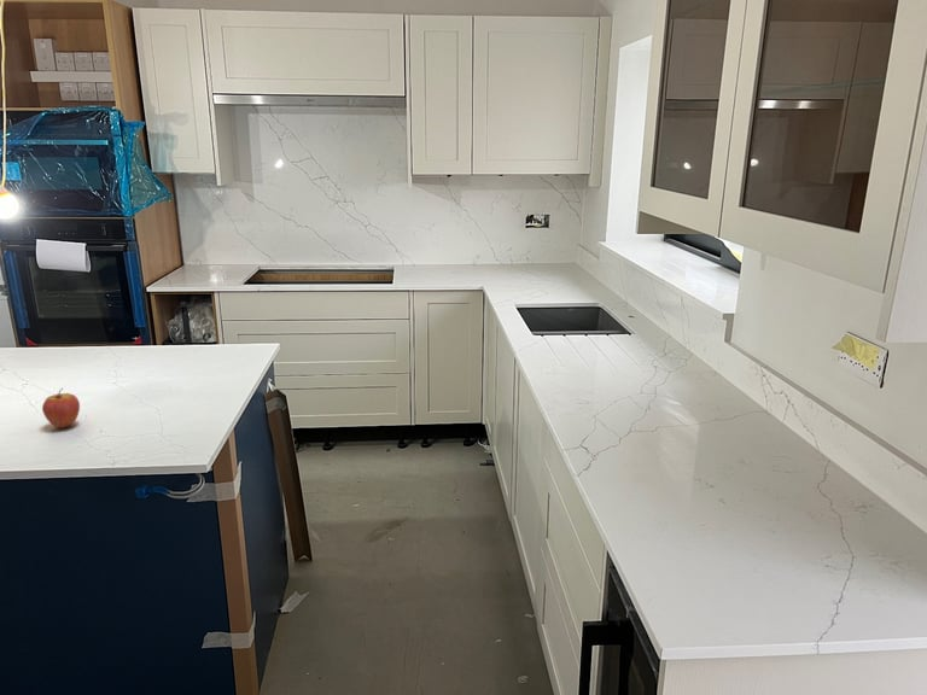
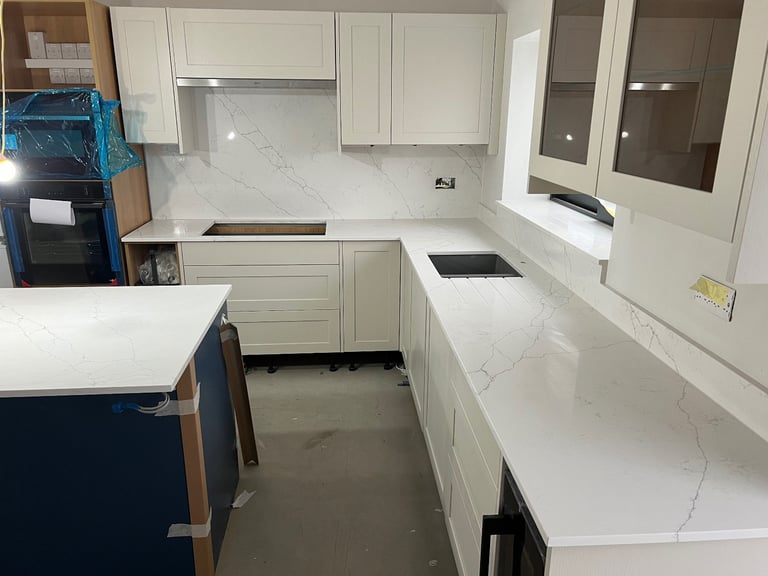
- fruit [41,387,81,428]
